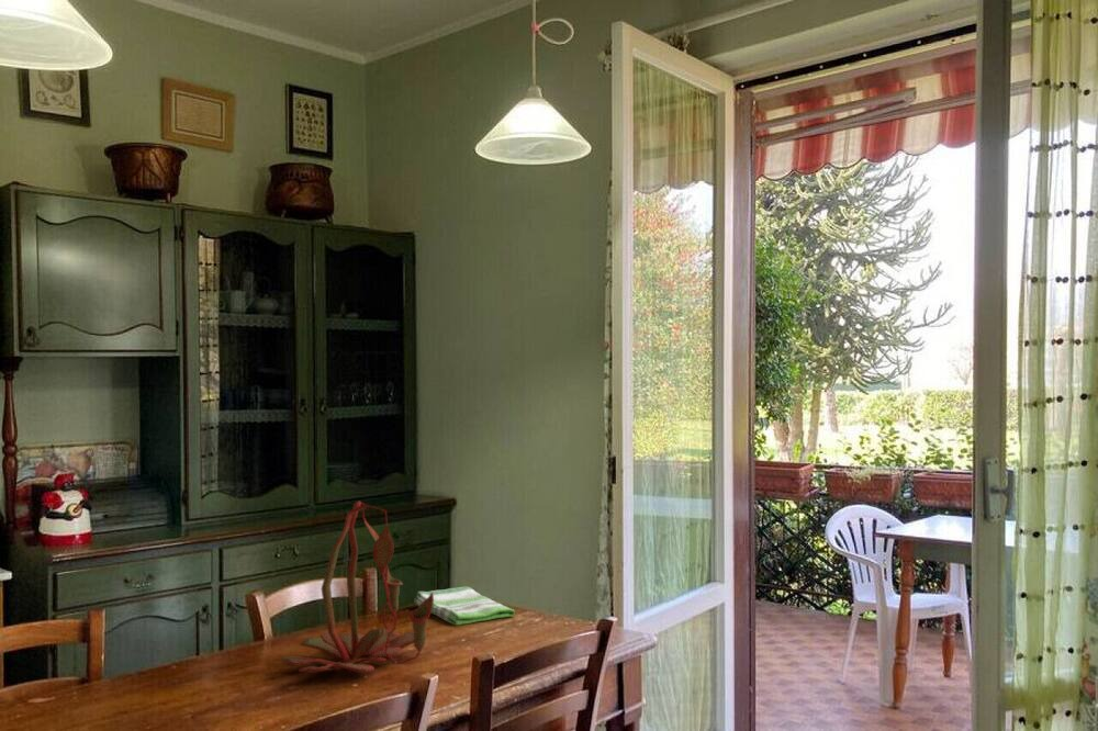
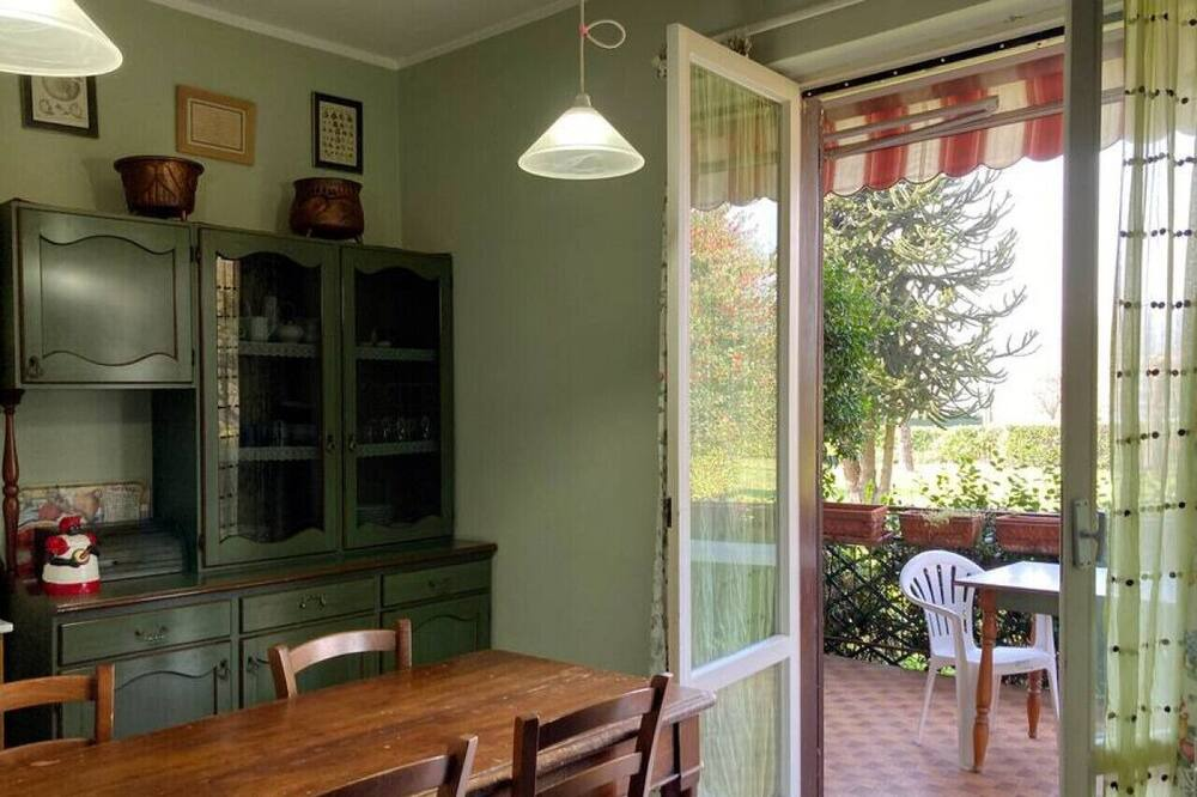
- plant [281,499,434,674]
- dish towel [413,586,516,627]
